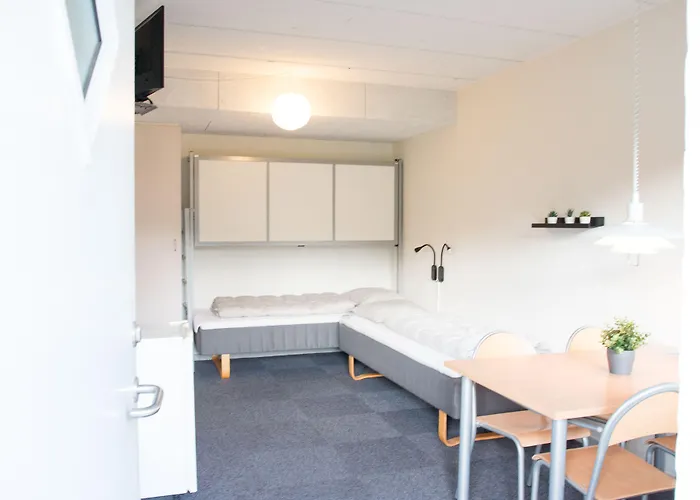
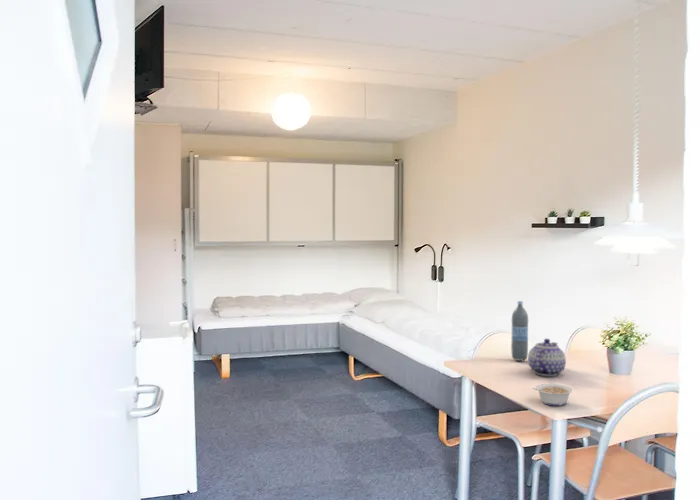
+ water bottle [510,300,529,362]
+ teapot [527,338,567,377]
+ legume [532,383,574,407]
